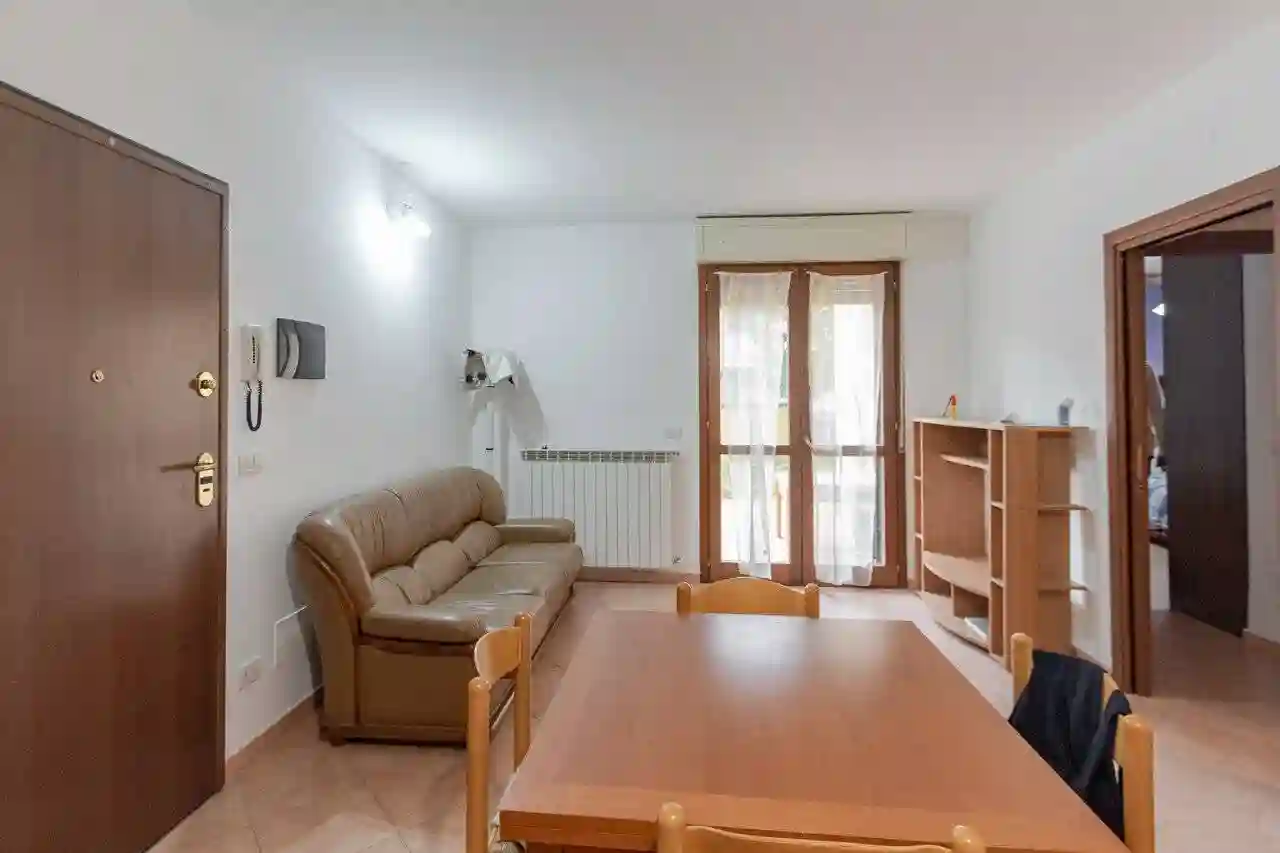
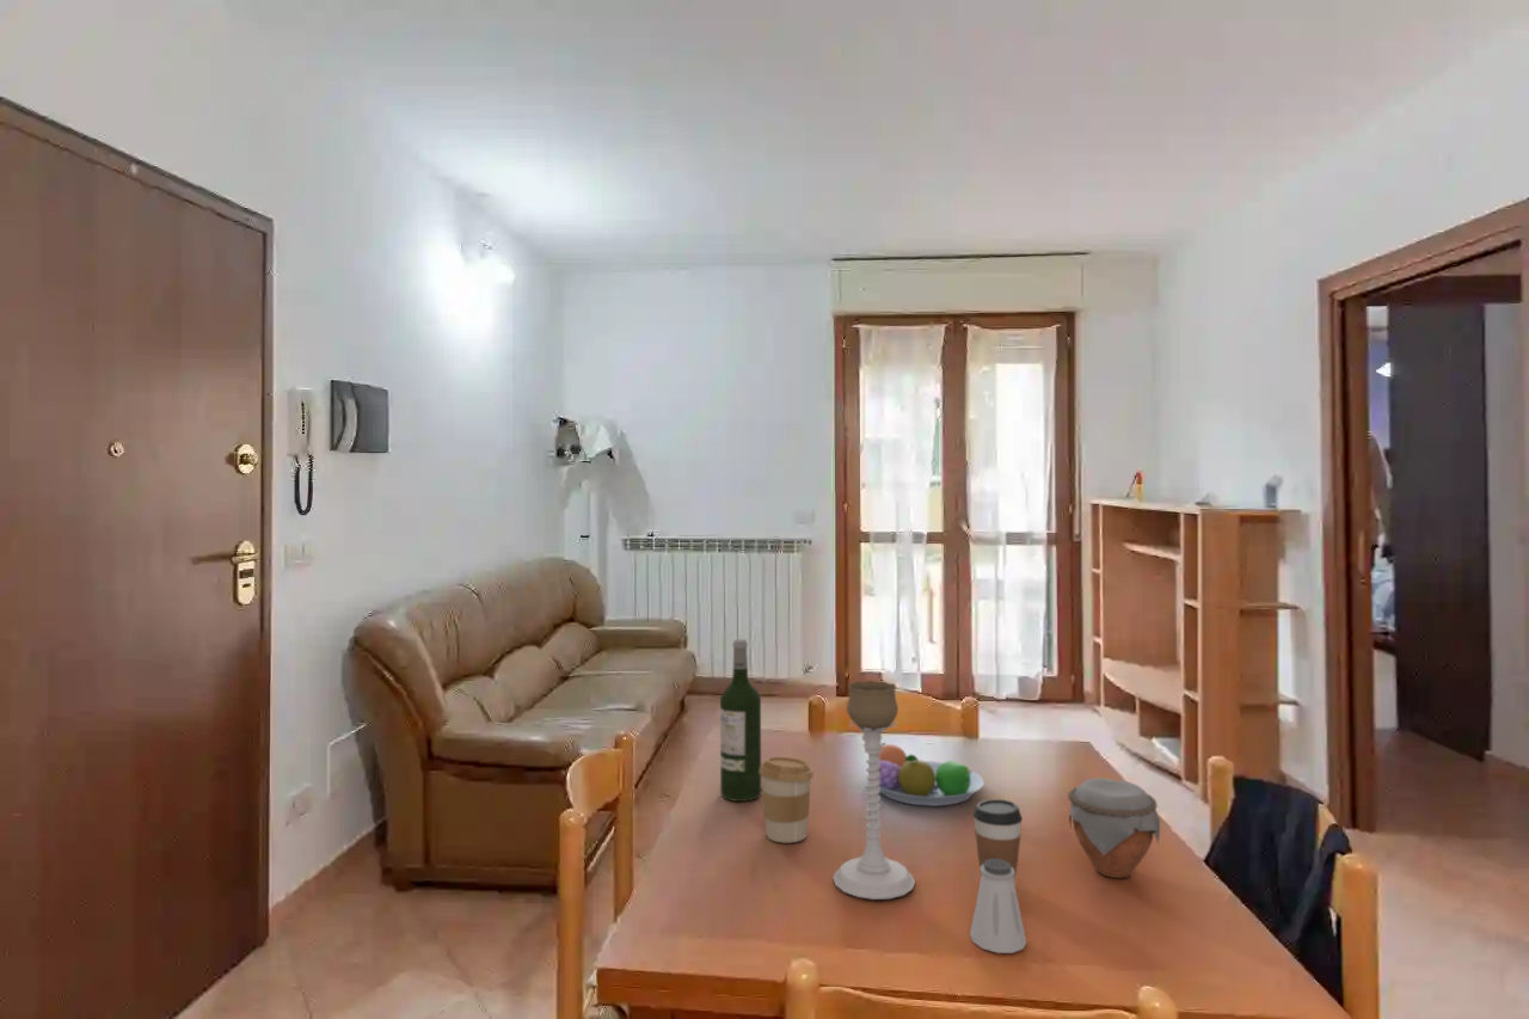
+ fruit bowl [865,742,985,806]
+ saltshaker [969,859,1028,954]
+ candle holder [833,680,916,901]
+ coffee cup [760,756,815,843]
+ coffee cup [971,798,1024,882]
+ jar [1067,776,1161,879]
+ wine bottle [719,638,762,803]
